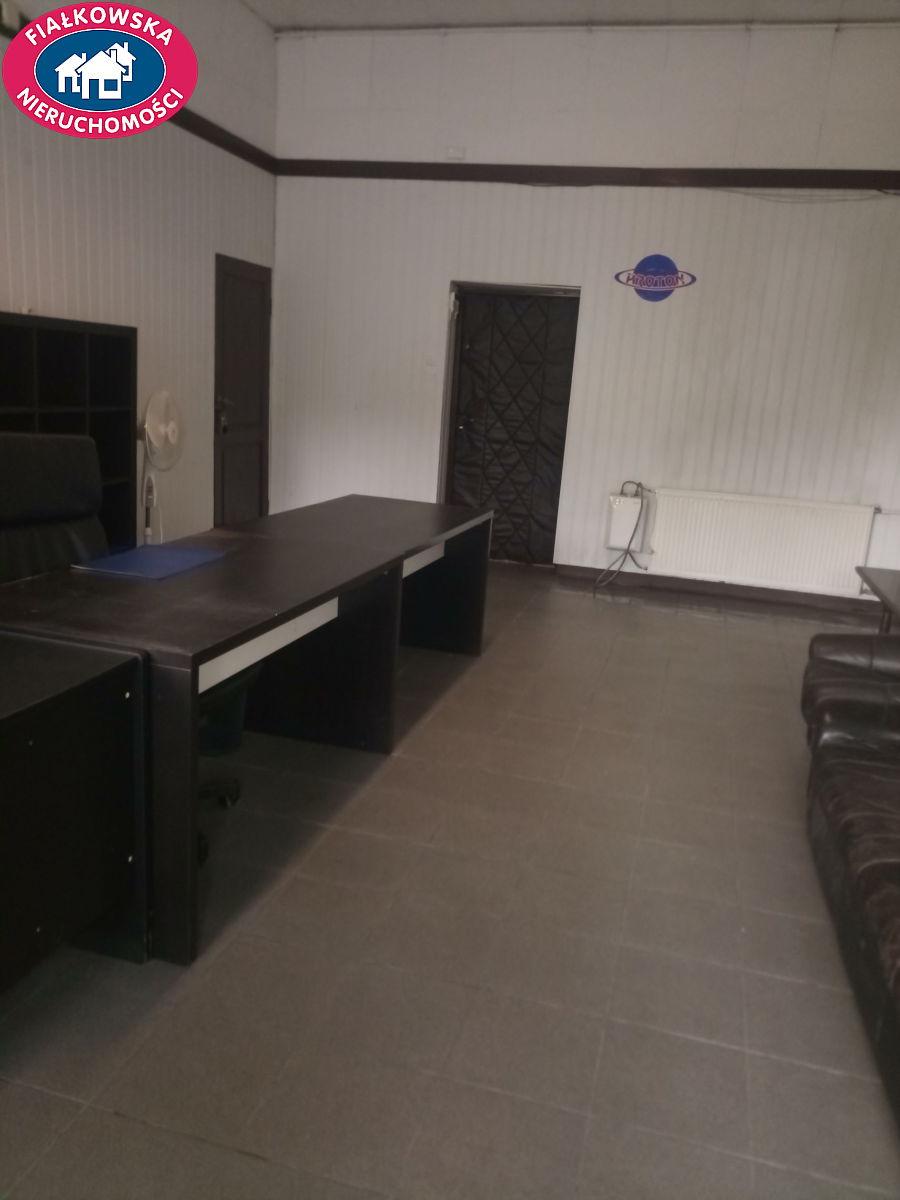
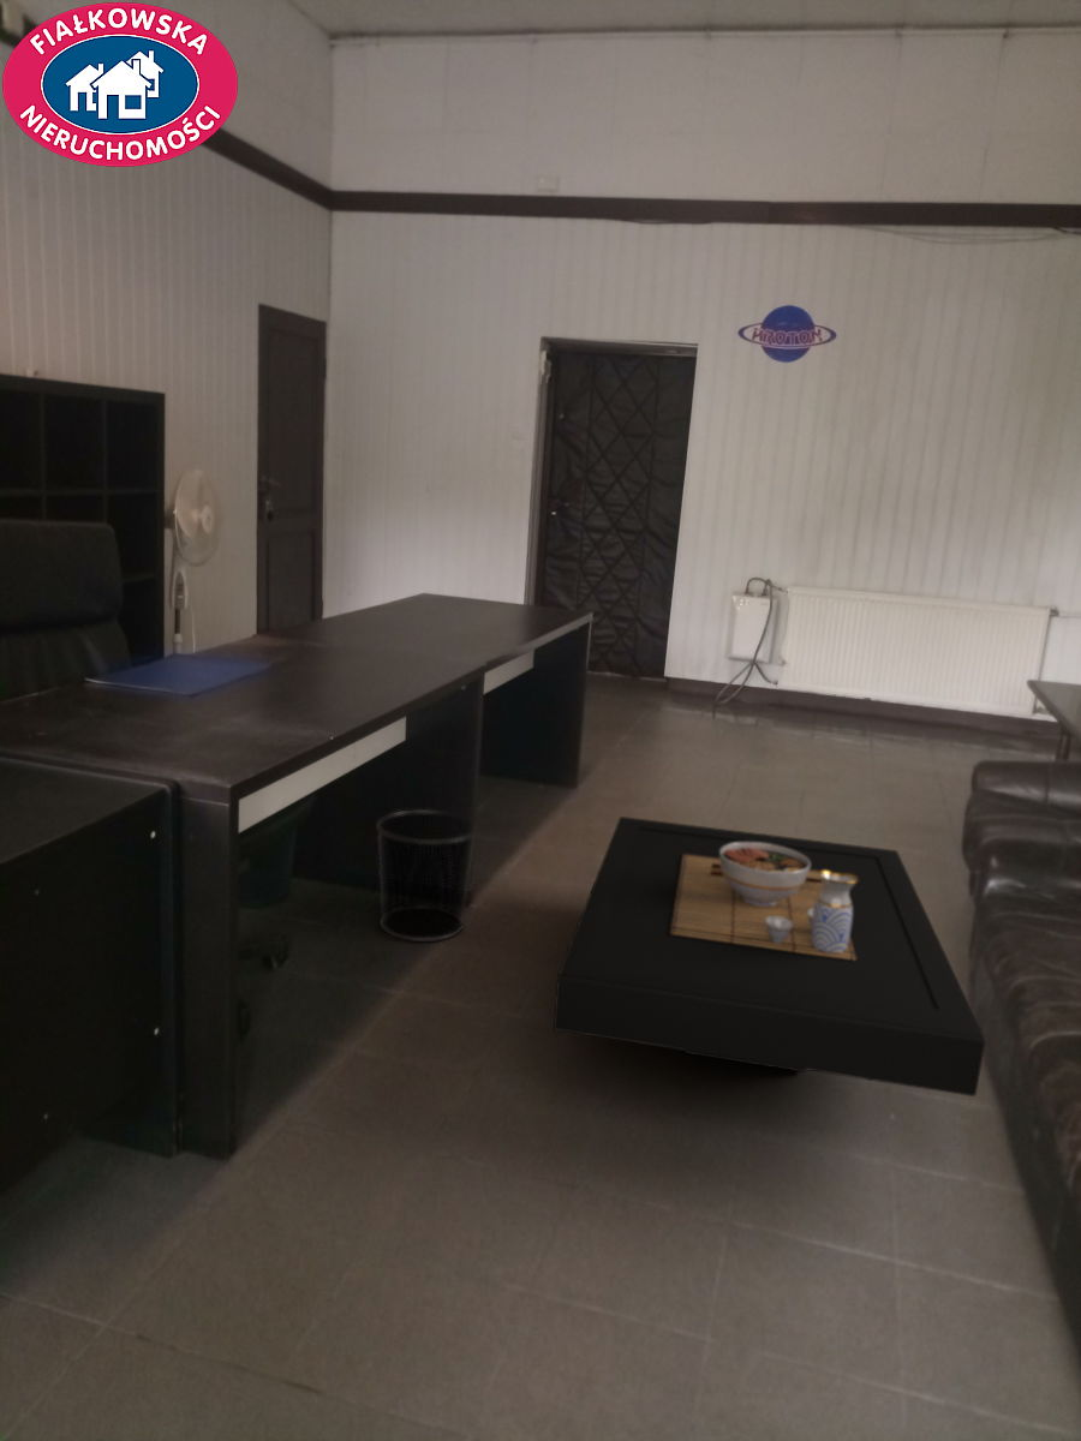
+ waste bin [375,808,479,943]
+ coffee table [553,815,986,1098]
